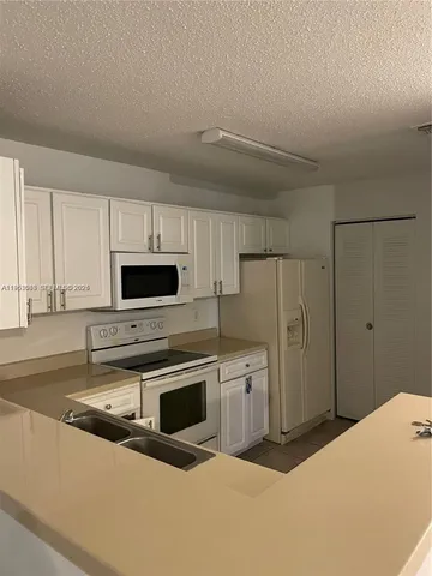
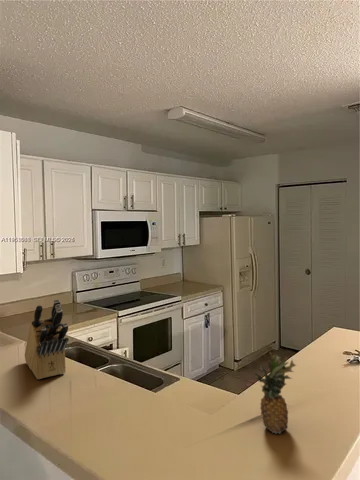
+ fruit [253,351,297,435]
+ knife block [24,298,70,380]
